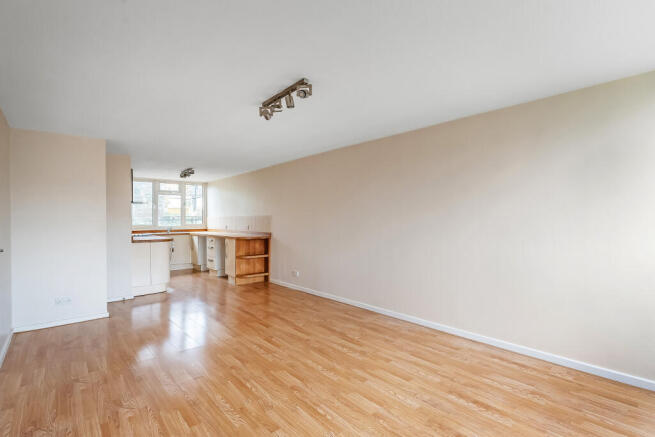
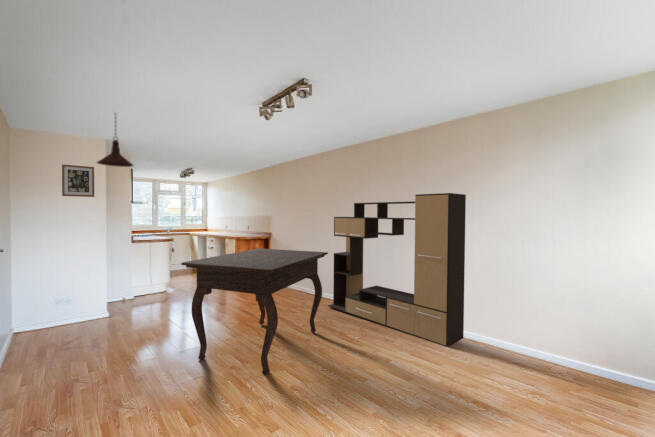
+ media console [327,192,467,348]
+ pendant light [96,111,135,168]
+ wall art [61,163,95,198]
+ dining table [180,247,329,375]
